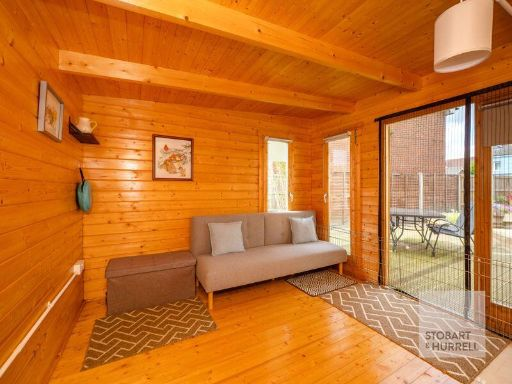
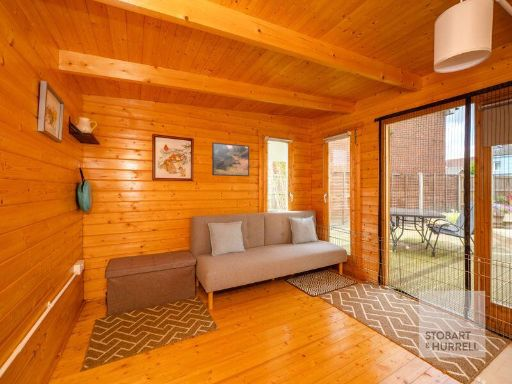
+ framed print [211,141,250,177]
